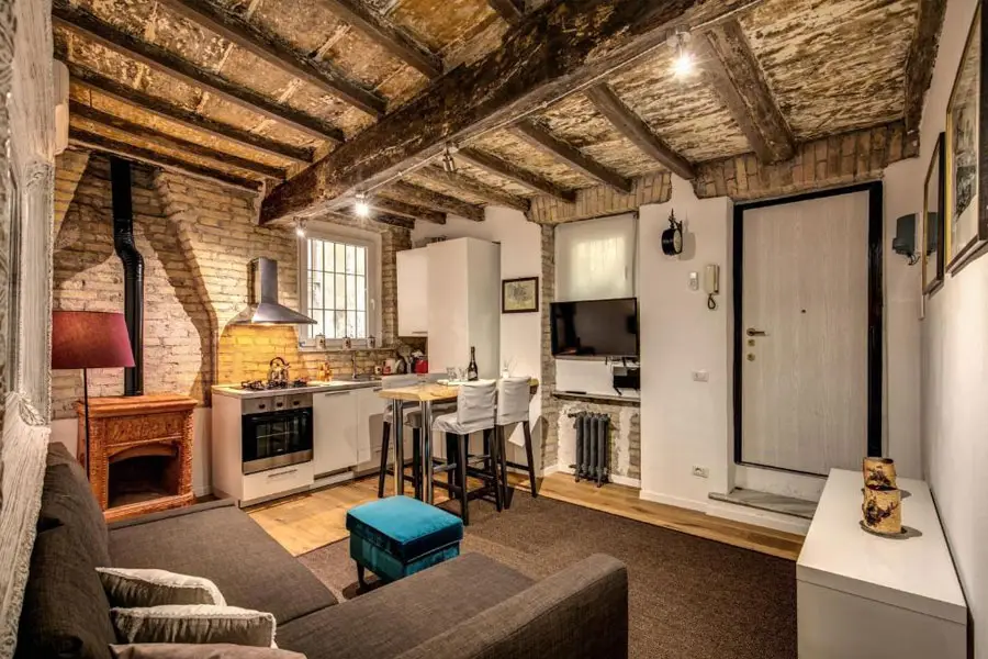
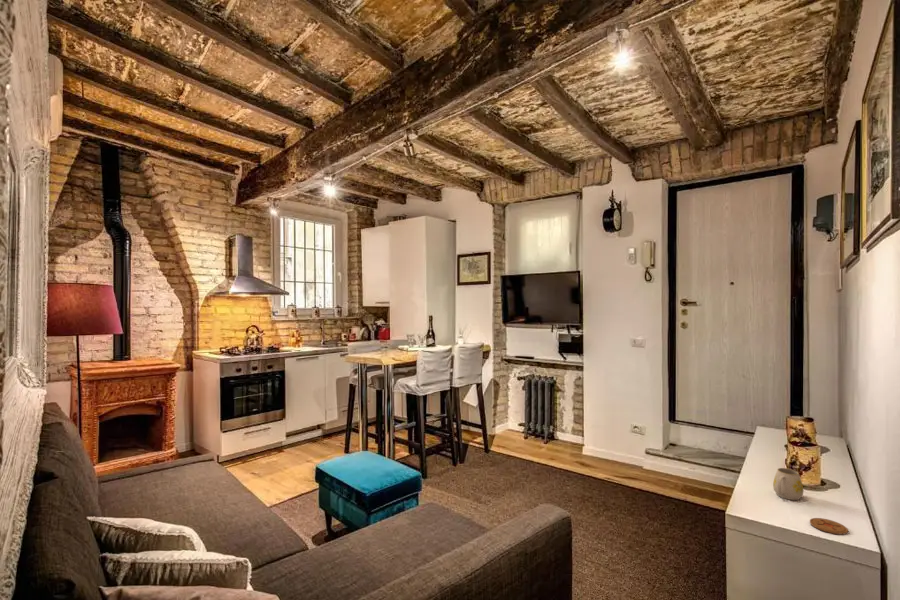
+ coaster [809,517,849,535]
+ mug [772,467,804,501]
